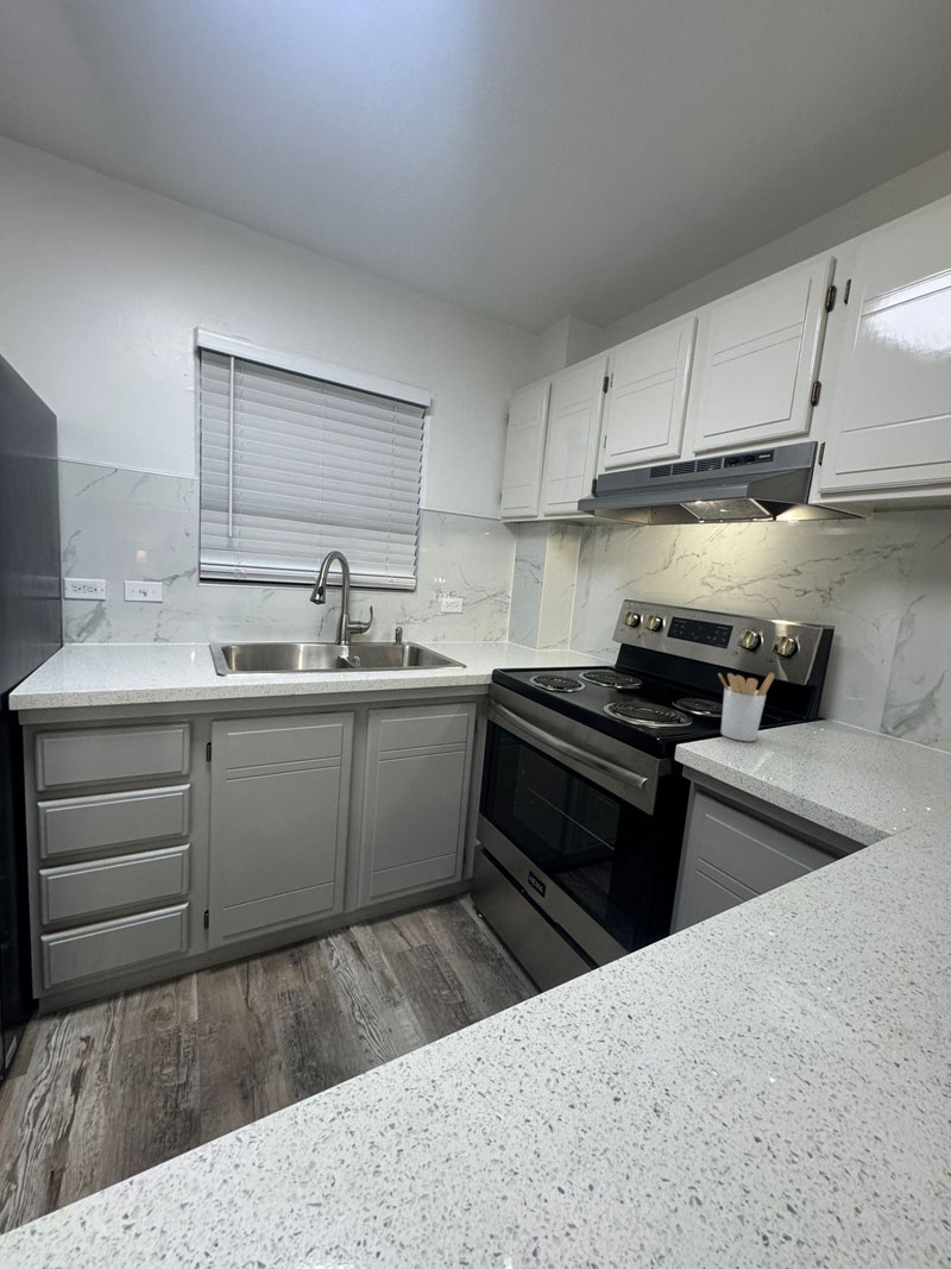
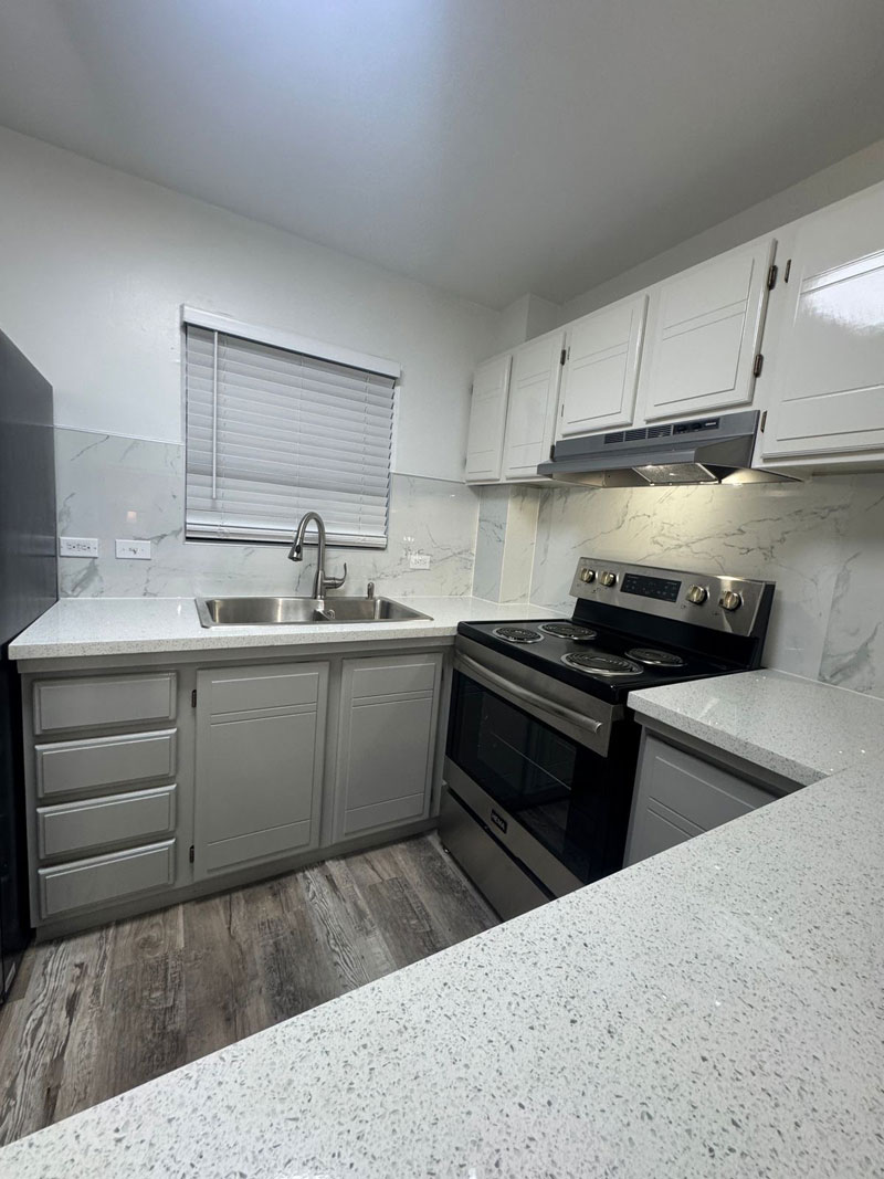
- utensil holder [717,672,775,742]
